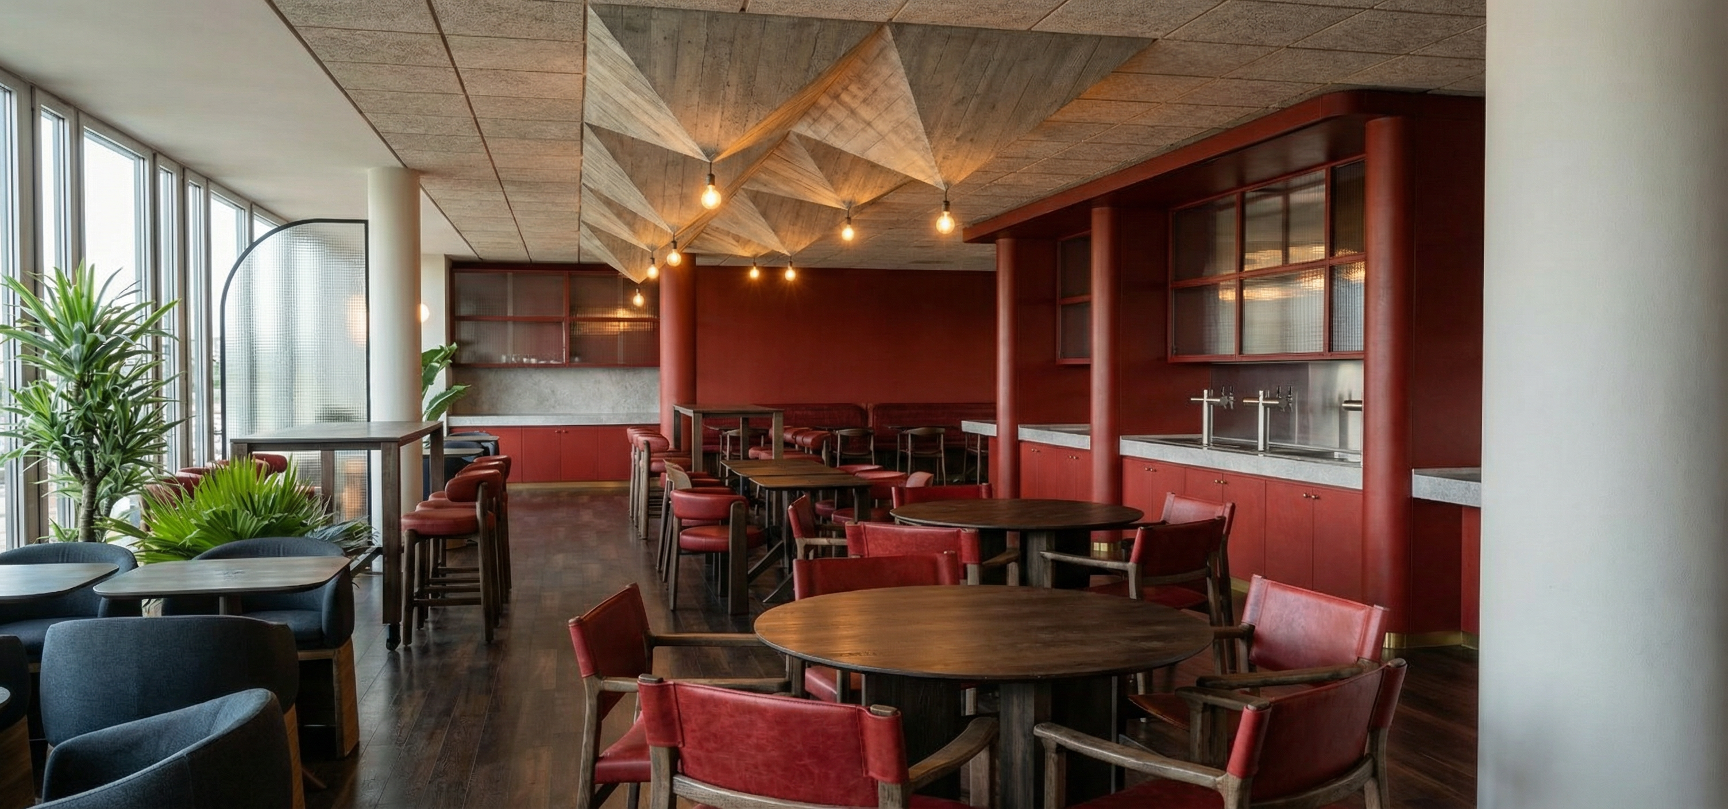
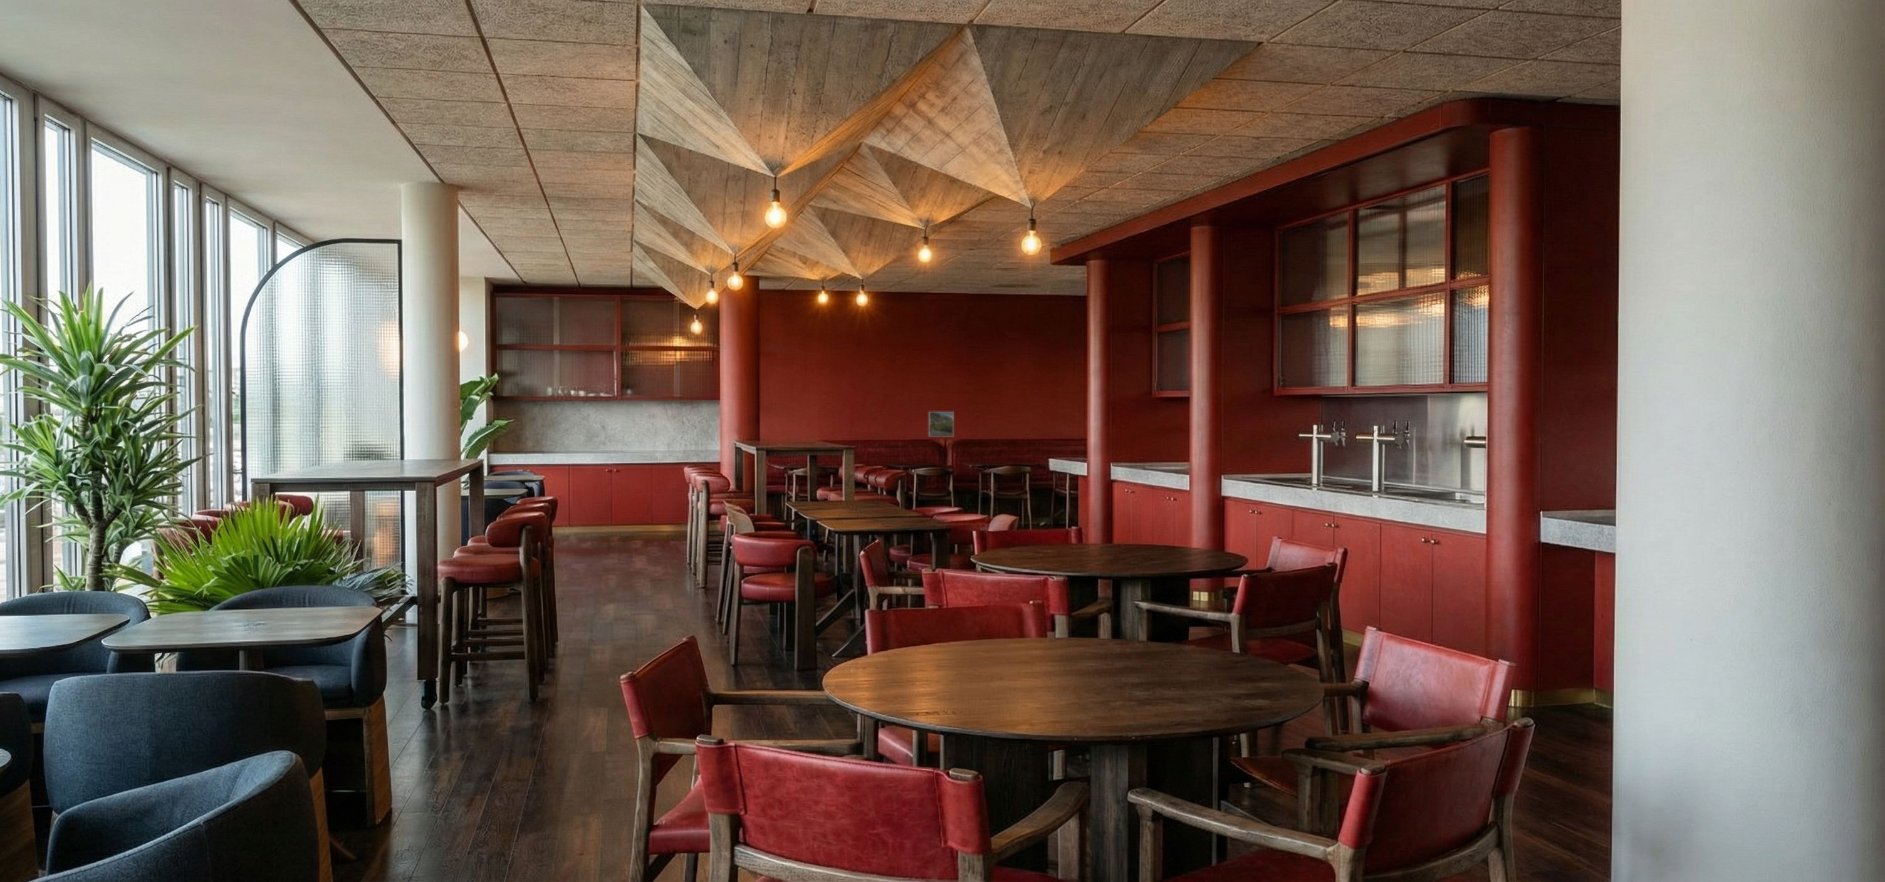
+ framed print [928,411,955,437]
